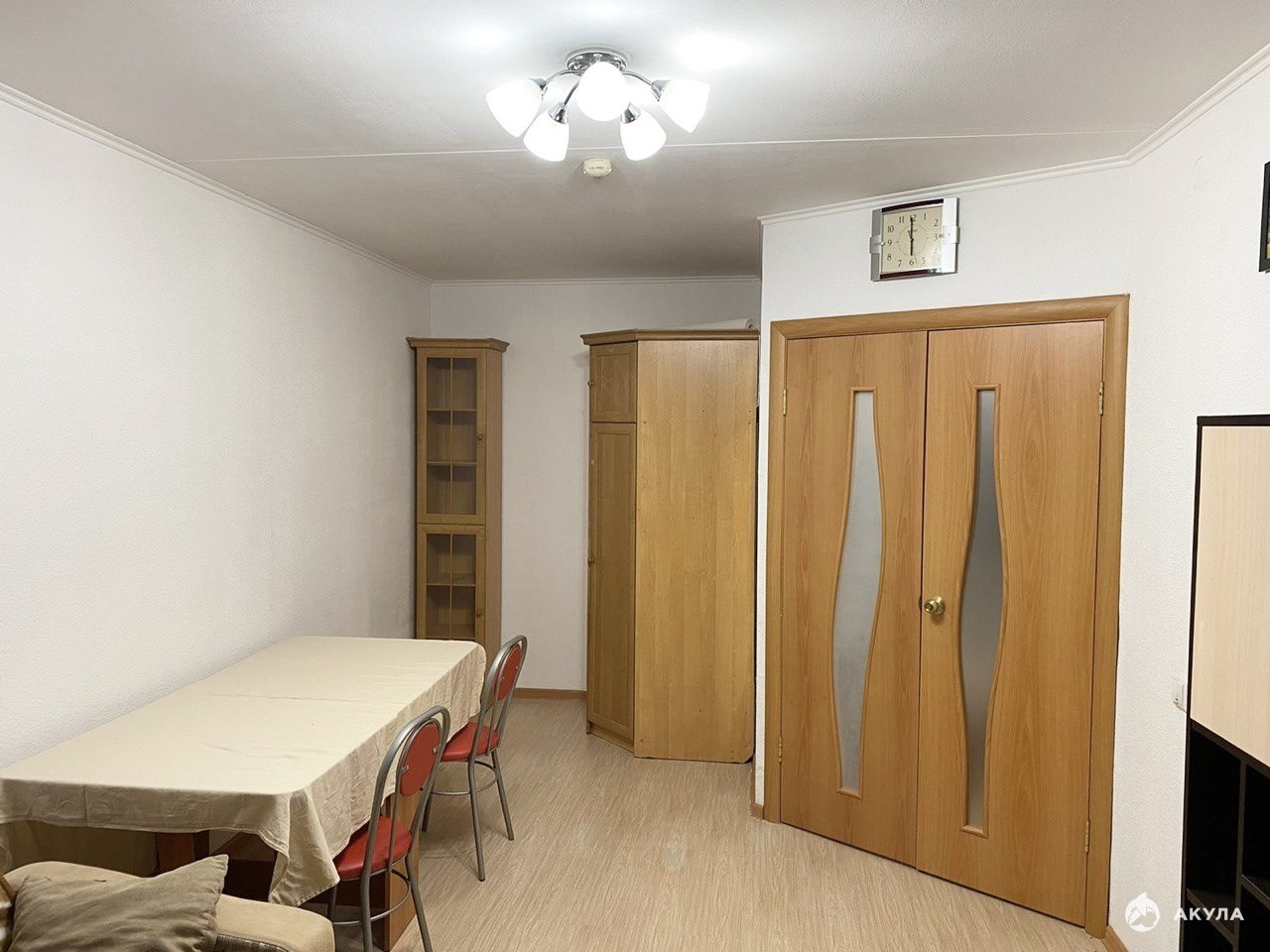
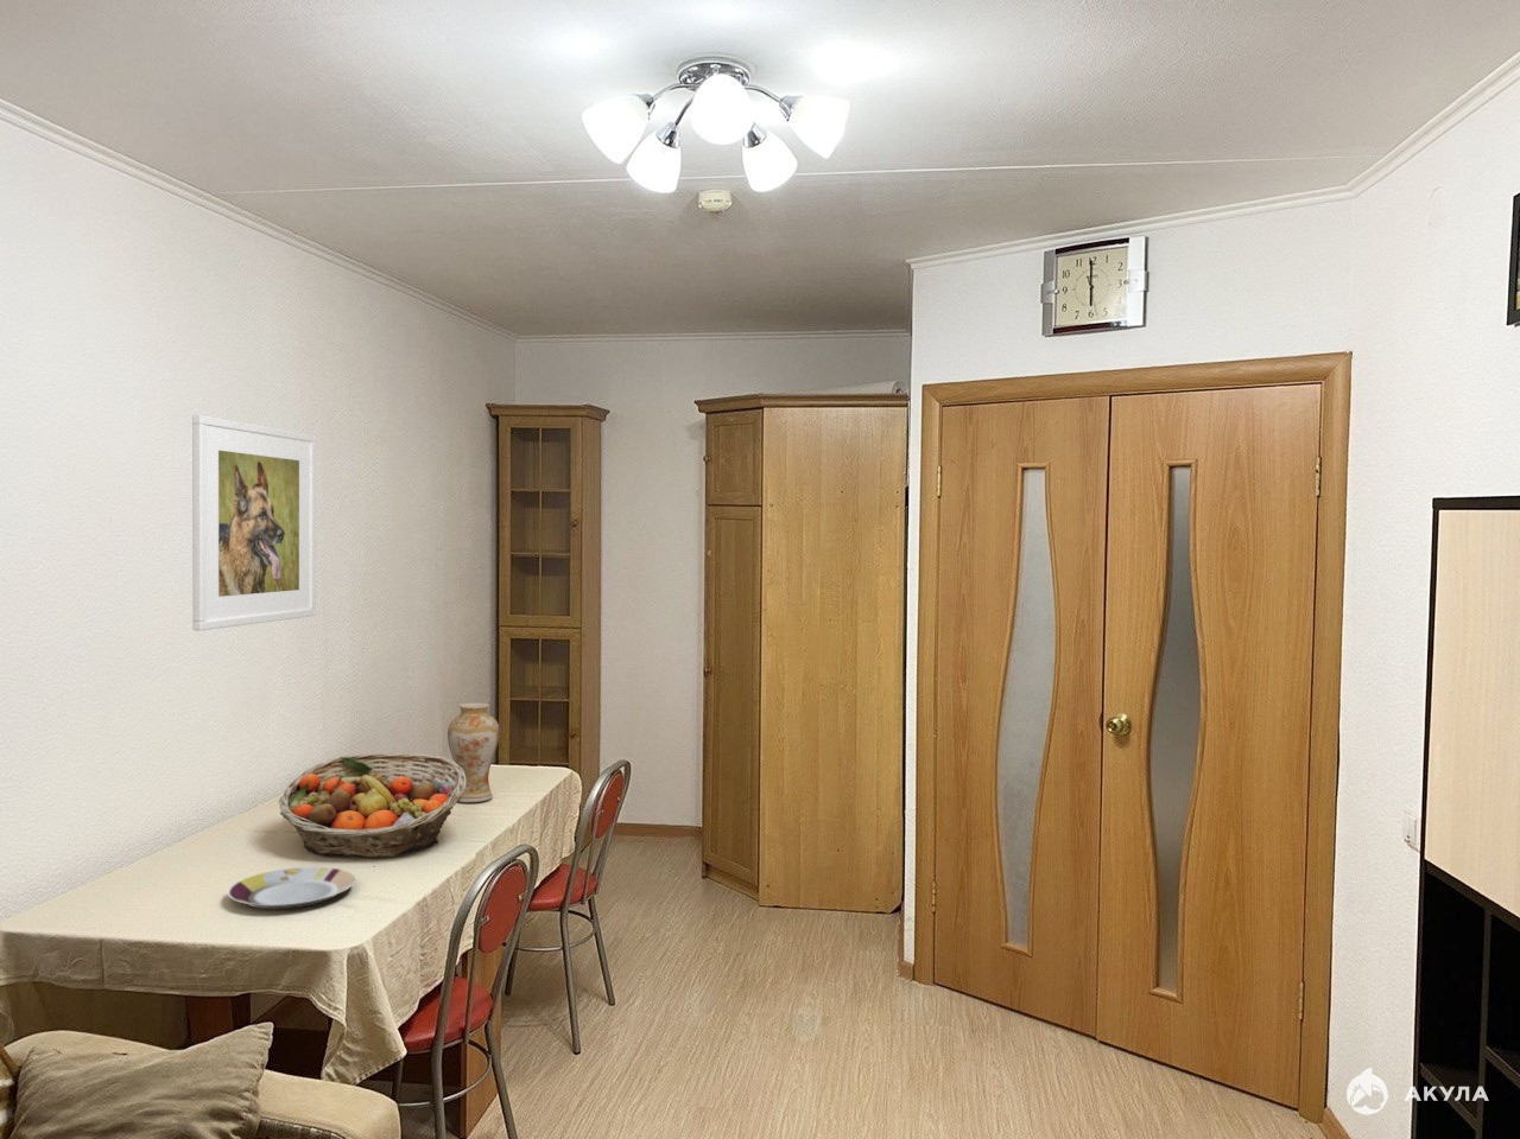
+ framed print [191,414,317,633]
+ plate [226,866,357,910]
+ fruit basket [278,753,467,859]
+ vase [446,702,501,803]
